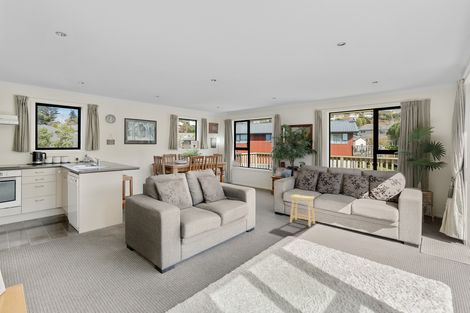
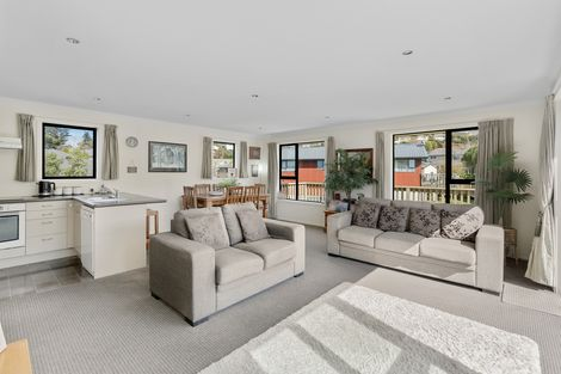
- footstool [289,194,316,228]
